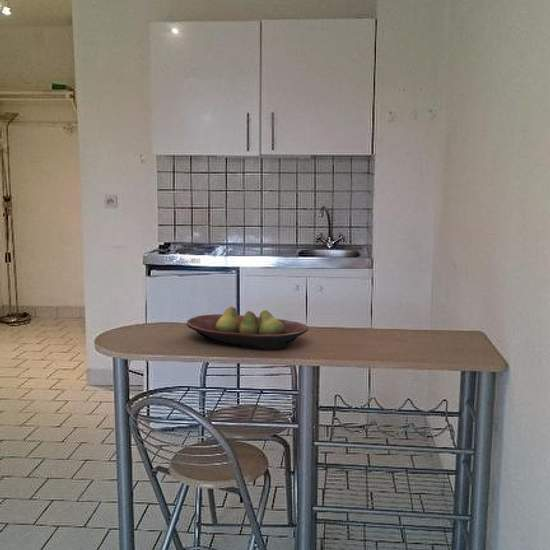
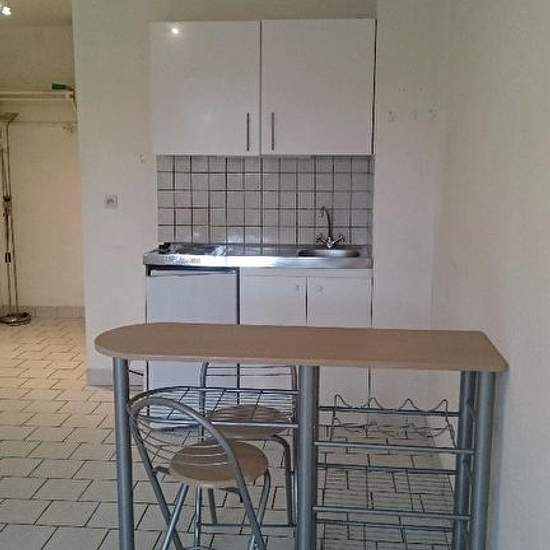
- fruit bowl [186,306,309,351]
